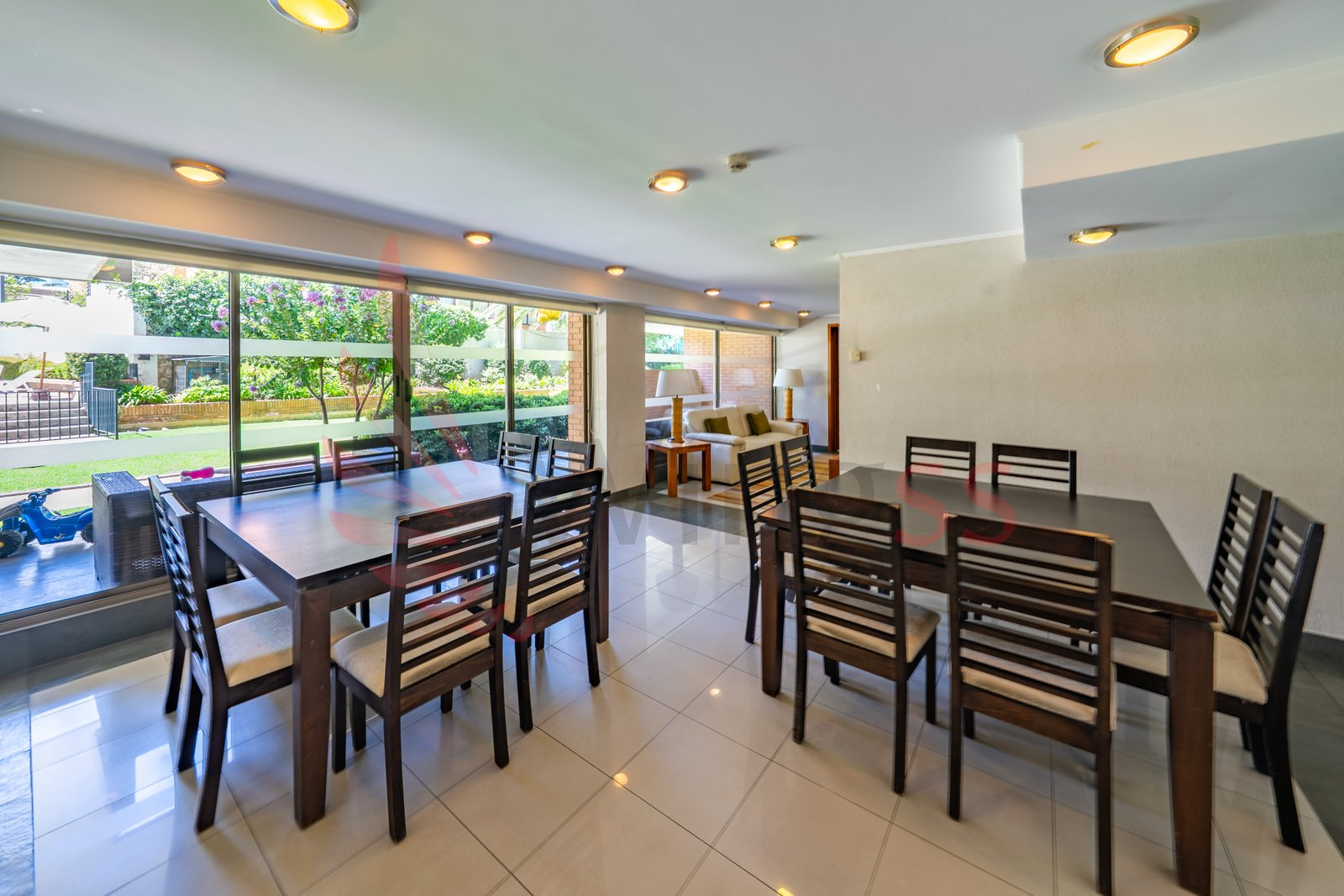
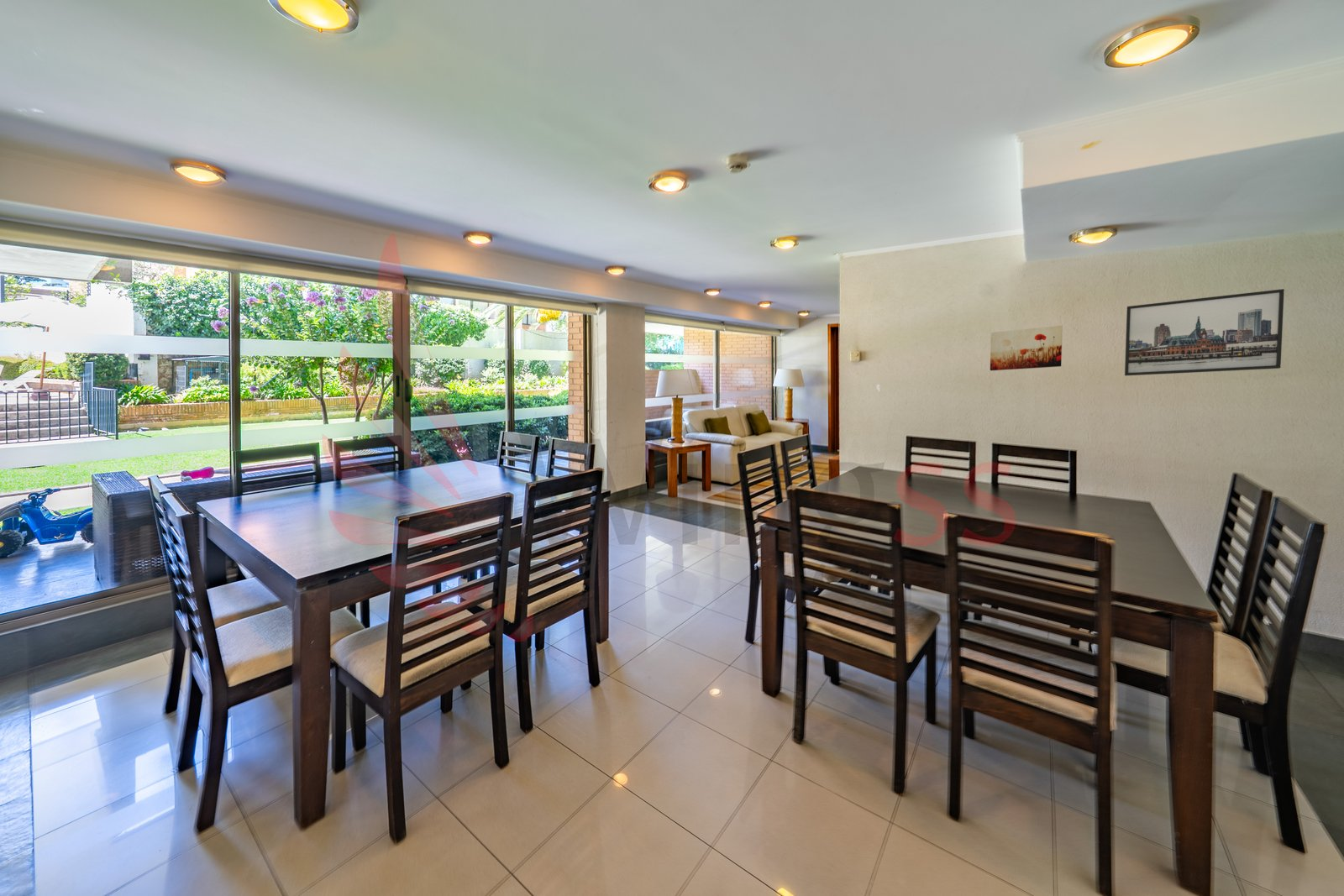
+ wall art [990,325,1063,371]
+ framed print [1124,288,1285,376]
